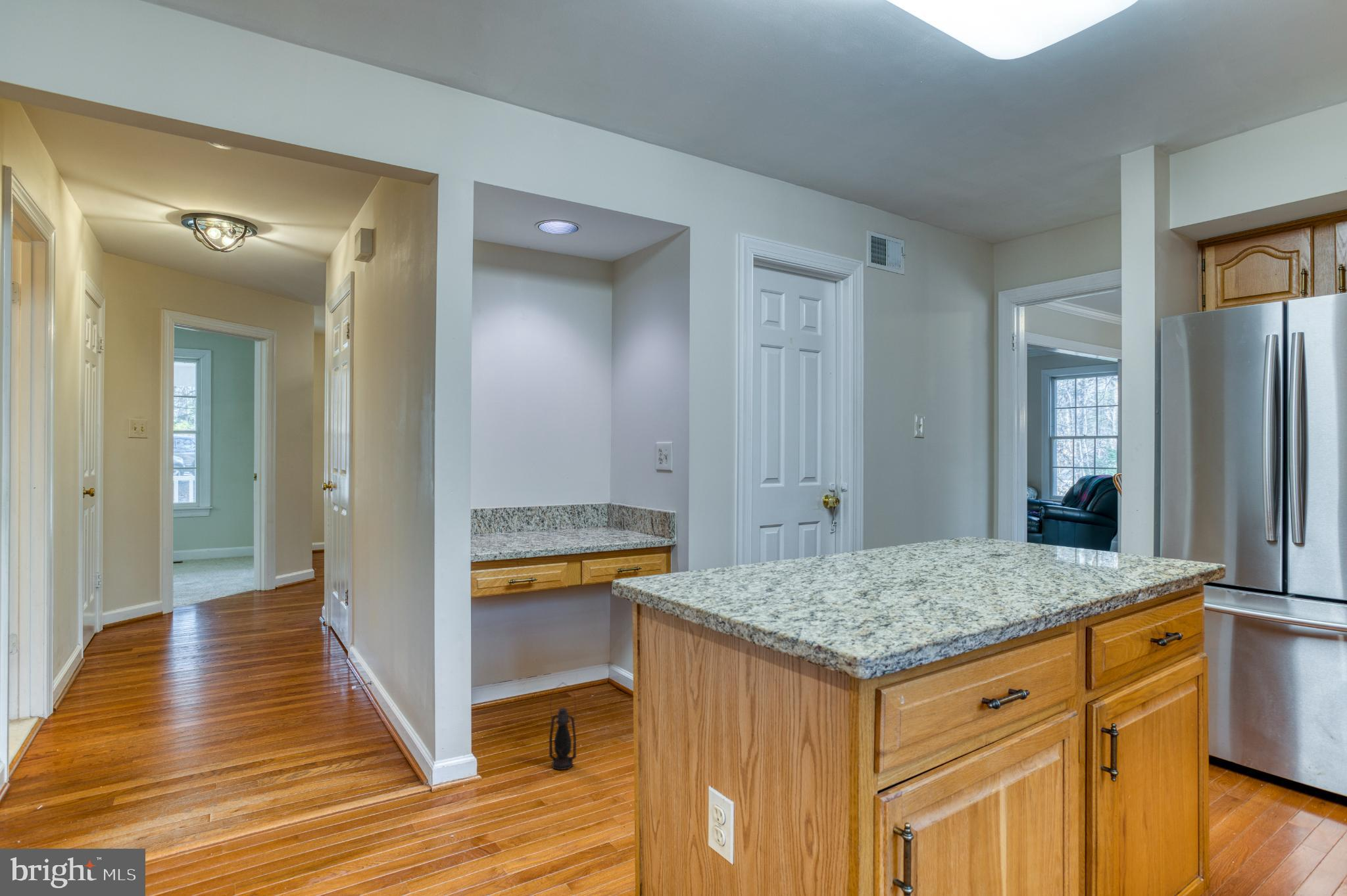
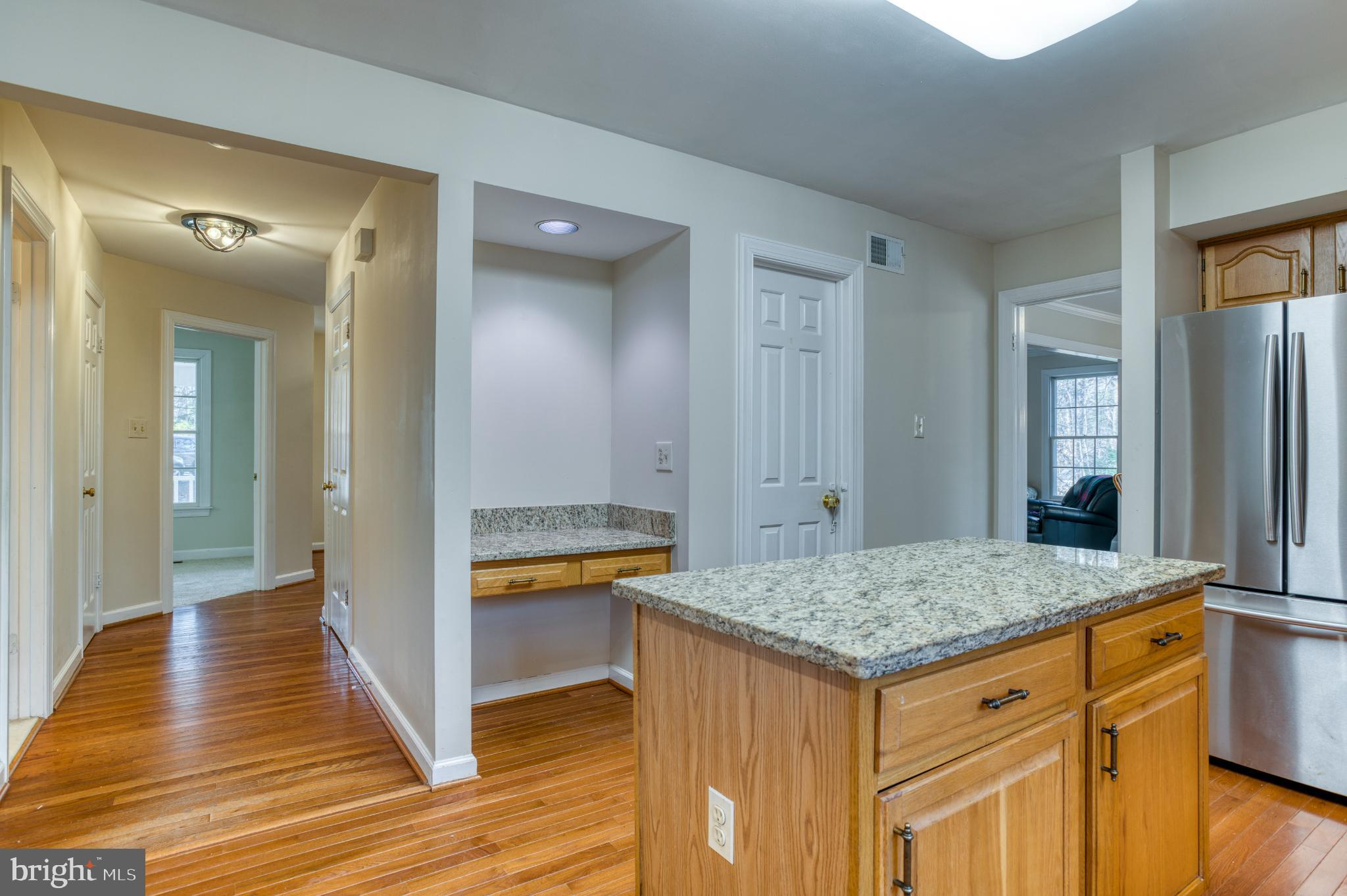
- lantern [549,682,577,770]
